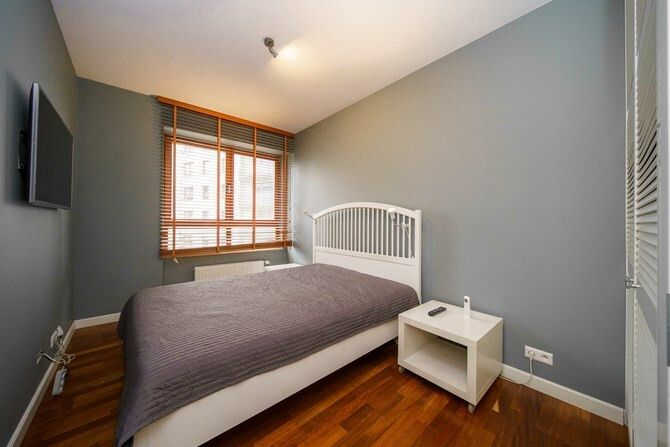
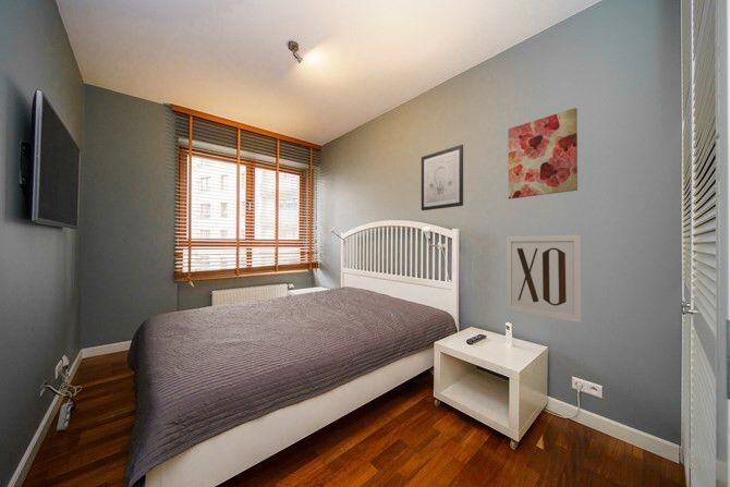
+ wall art [506,234,583,324]
+ wall art [507,107,579,200]
+ wall art [421,144,464,211]
